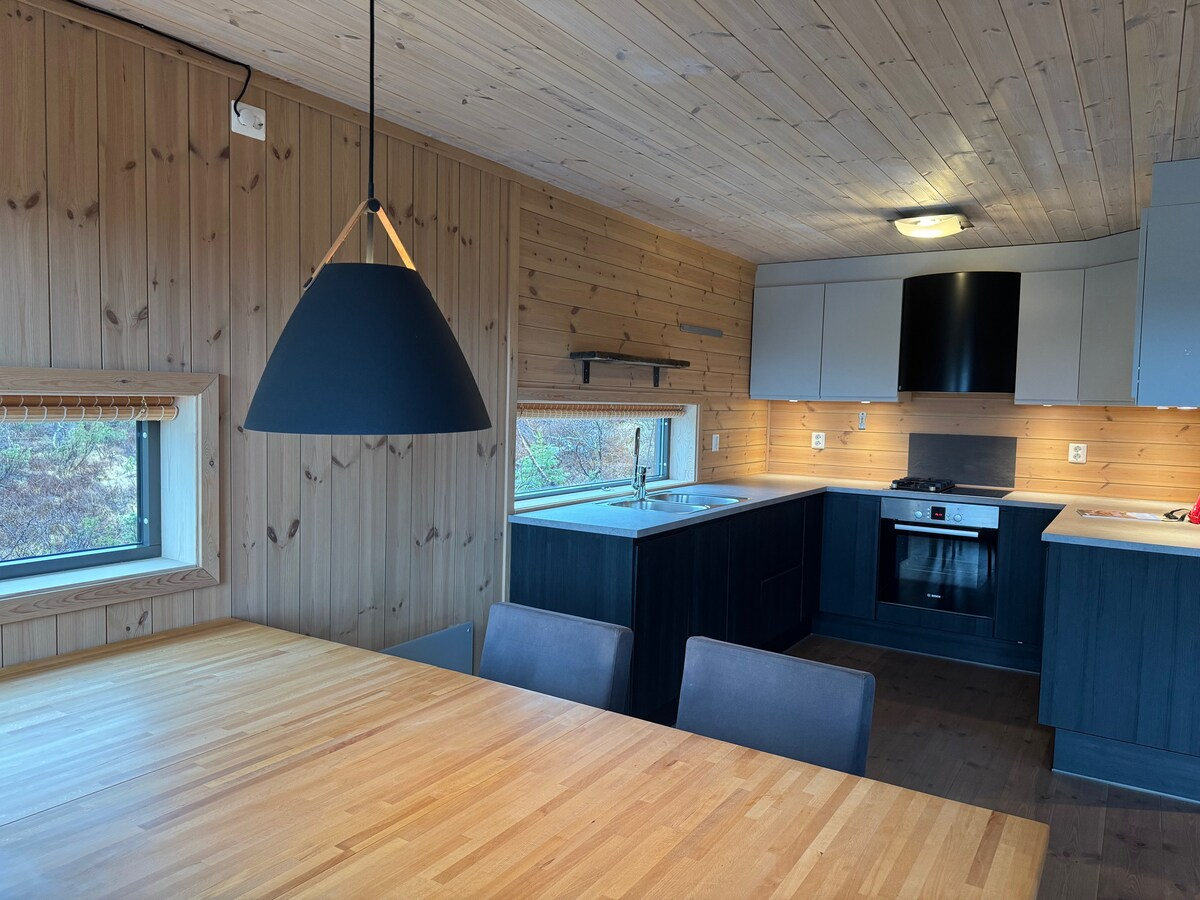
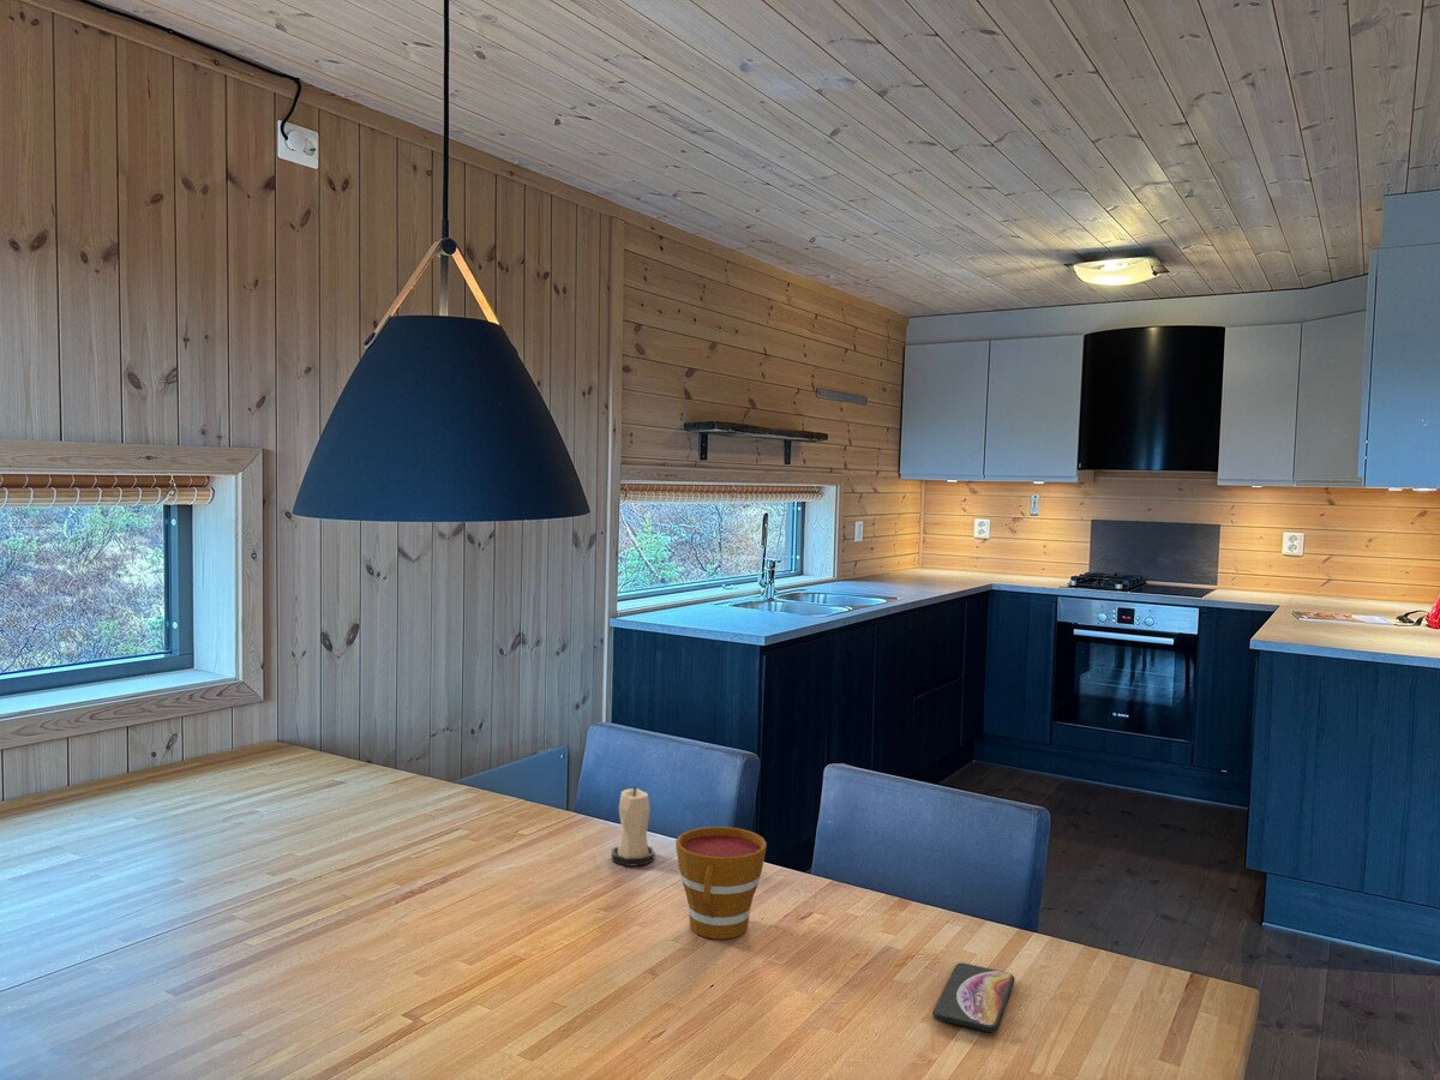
+ smartphone [932,962,1015,1033]
+ cup [674,826,768,940]
+ candle [611,786,656,868]
